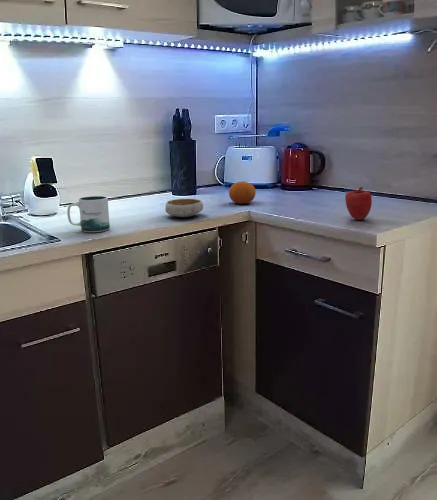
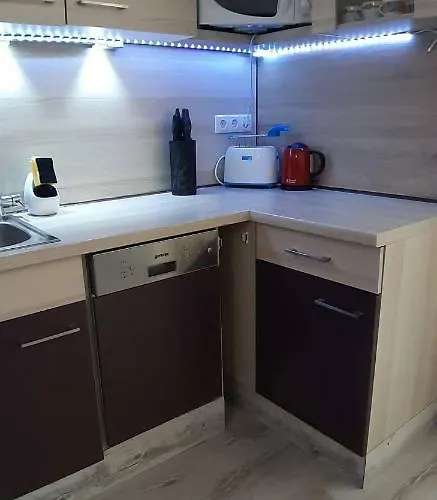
- bowl [164,198,204,218]
- fruit [228,180,257,205]
- apple [344,186,373,221]
- mug [66,195,111,233]
